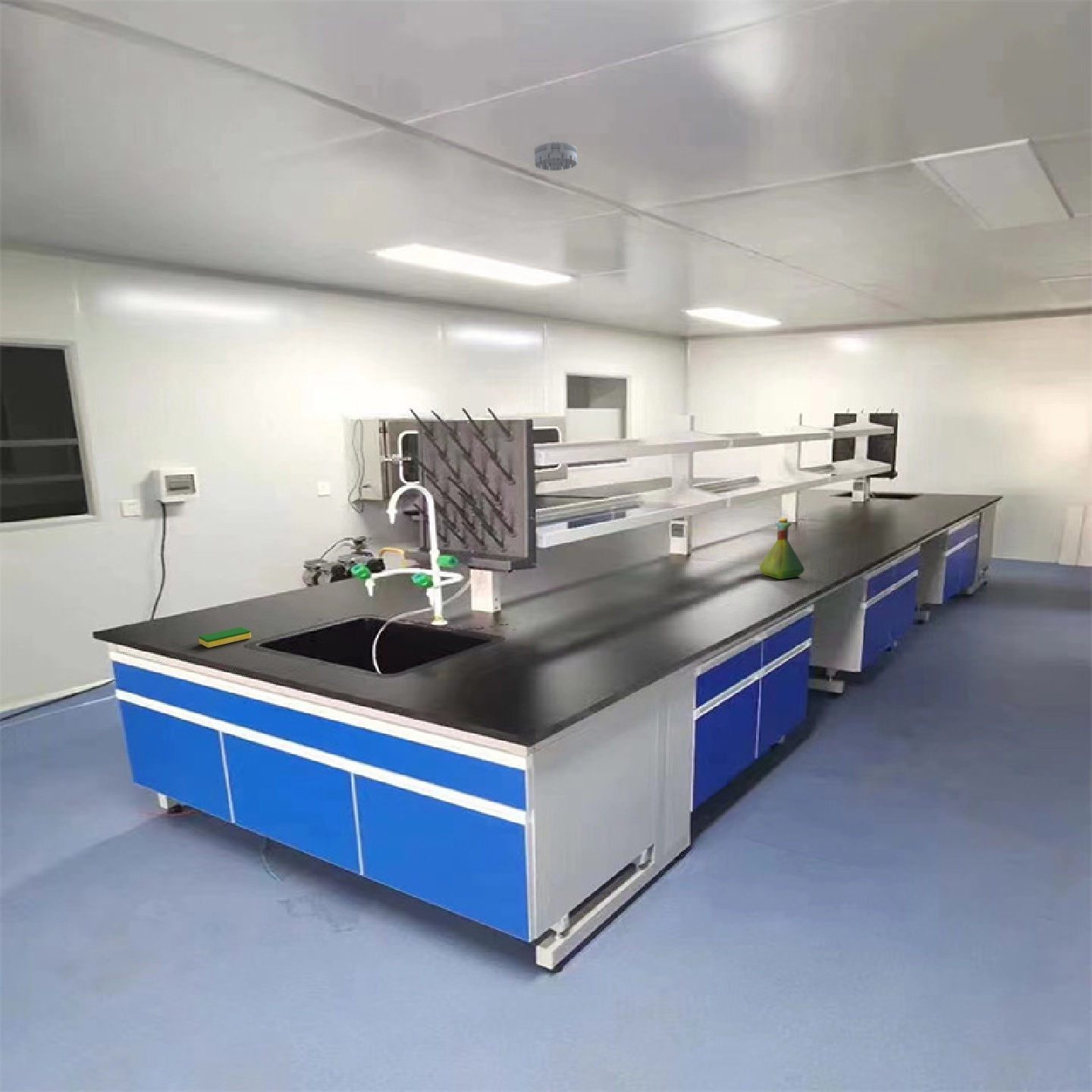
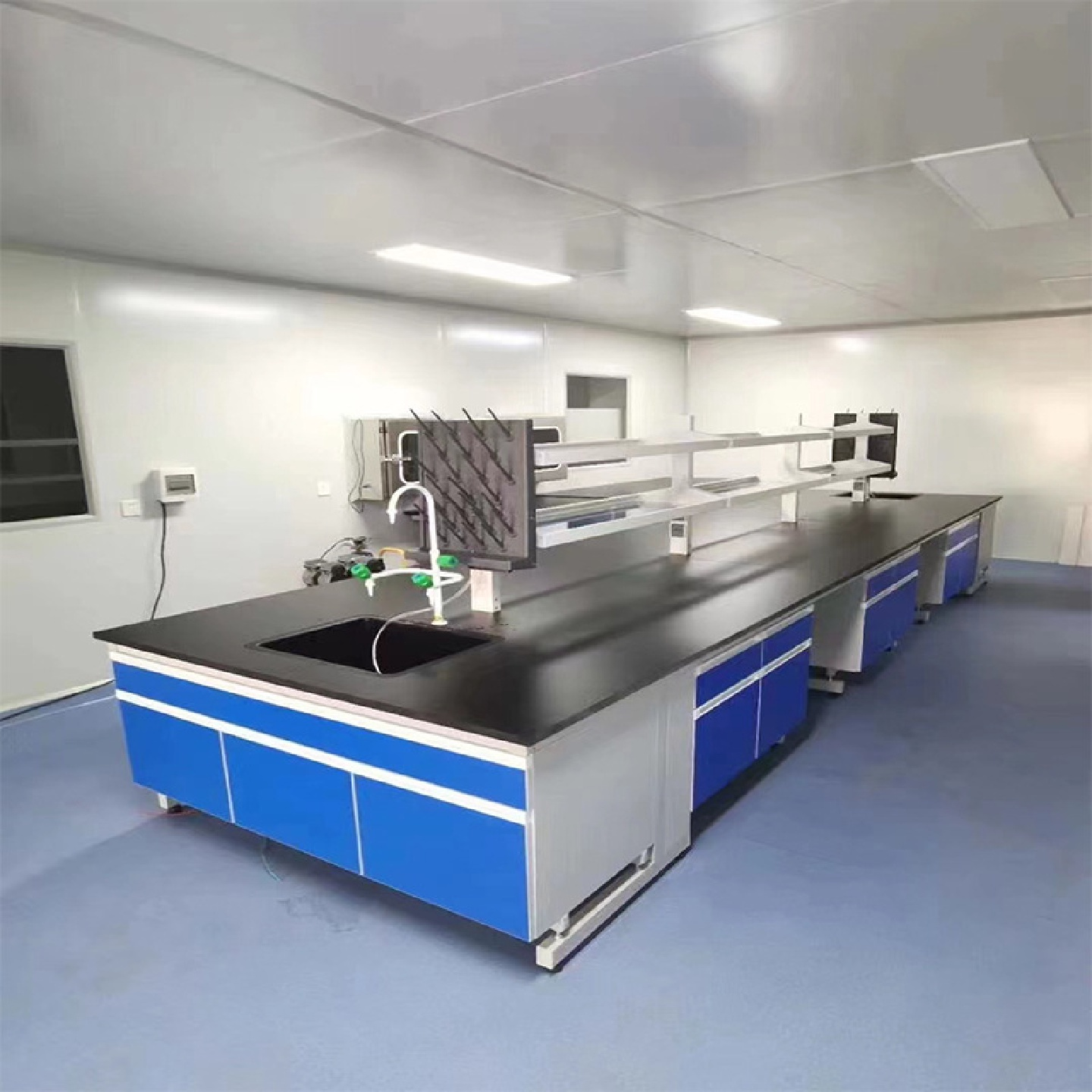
- smoke detector [534,141,578,171]
- flask [758,517,805,580]
- dish sponge [198,626,252,648]
